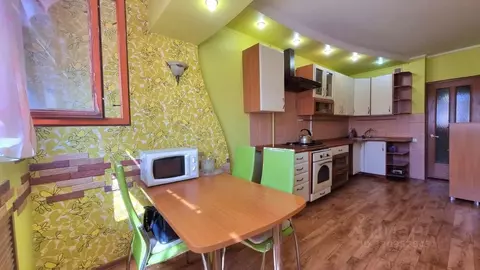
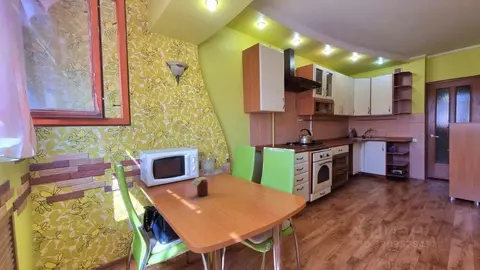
+ jar [190,176,209,197]
